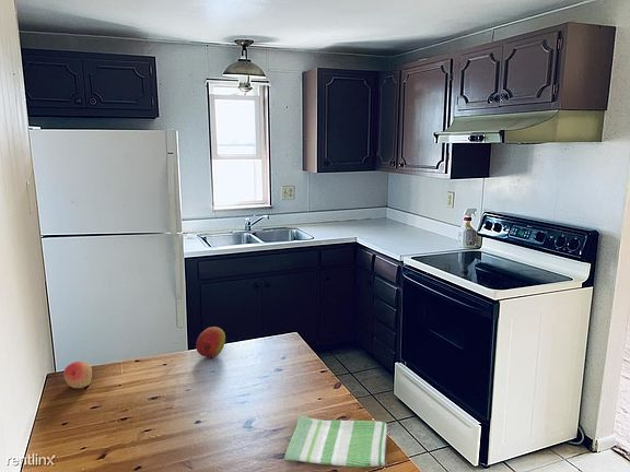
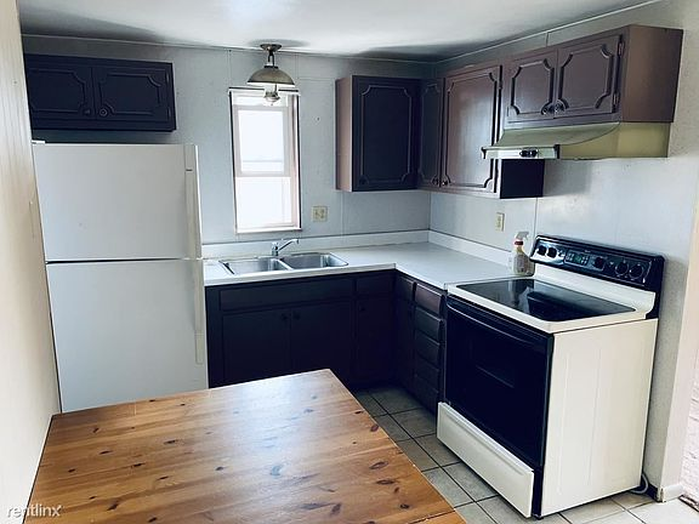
- fruit [195,326,226,359]
- fruit [62,361,93,389]
- dish towel [283,414,388,469]
